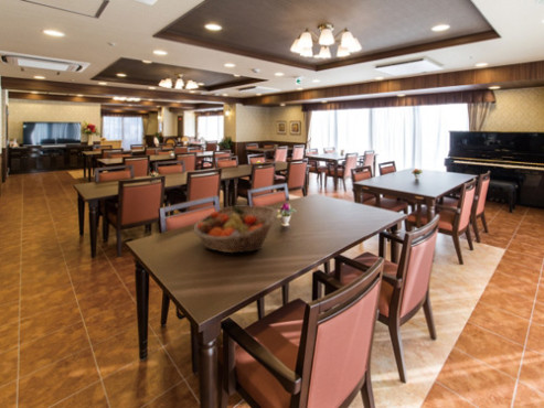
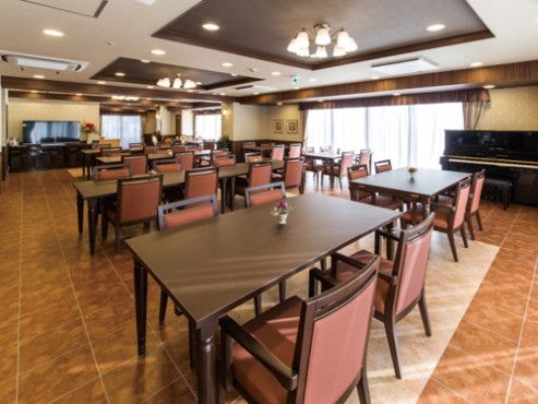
- fruit basket [193,205,278,254]
